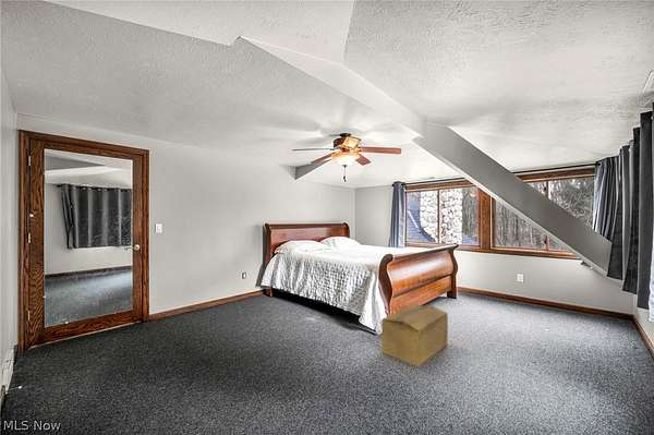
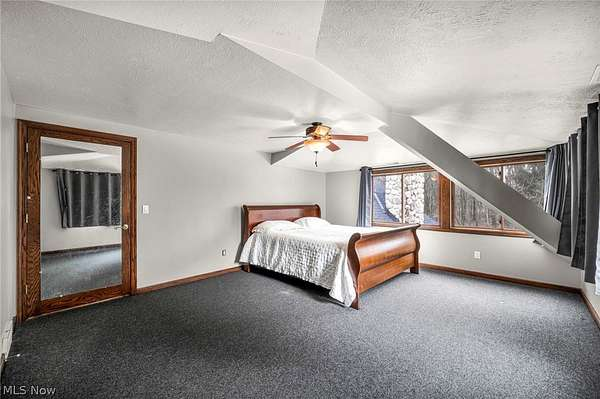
- cardboard box [380,304,449,367]
